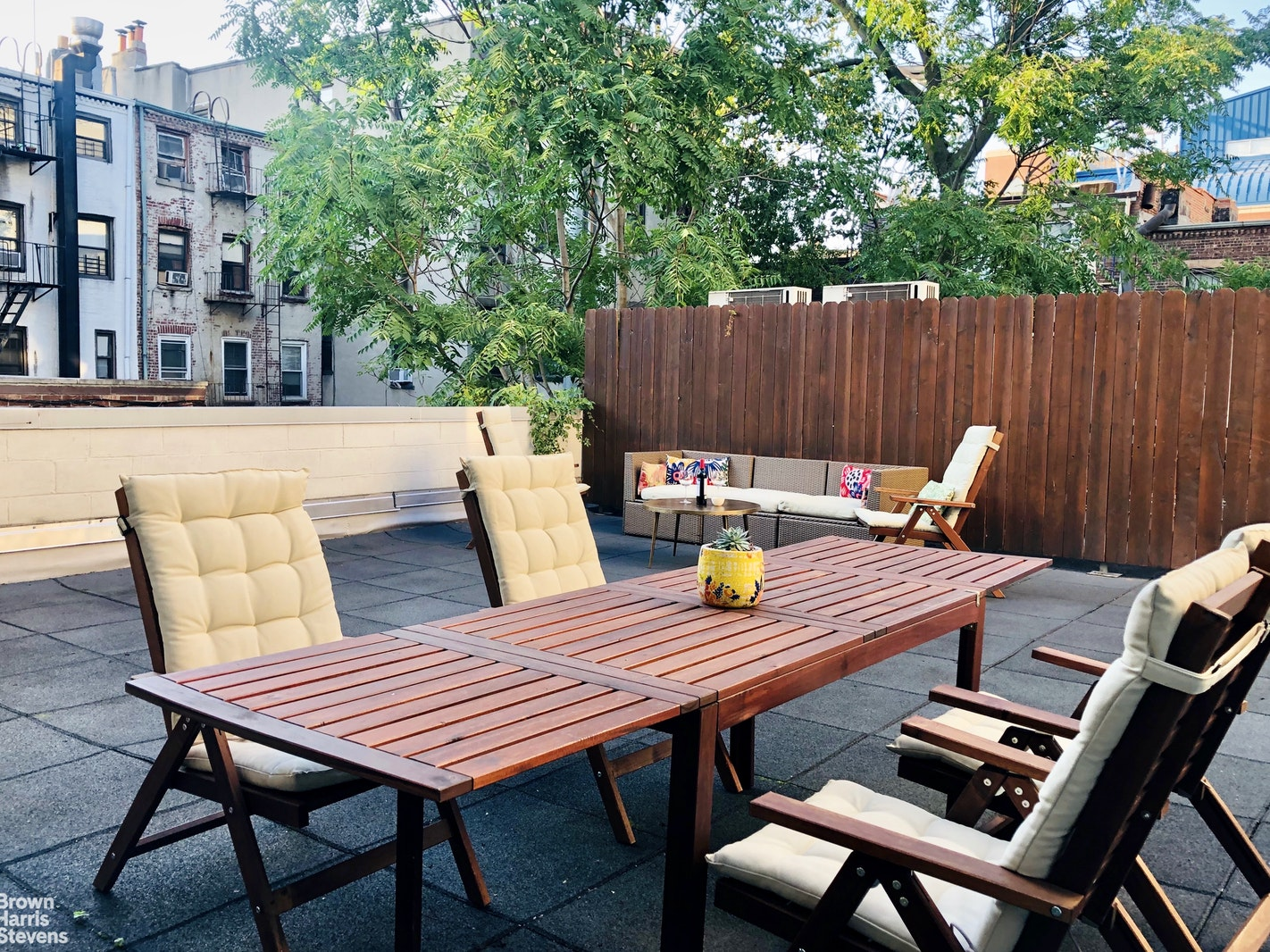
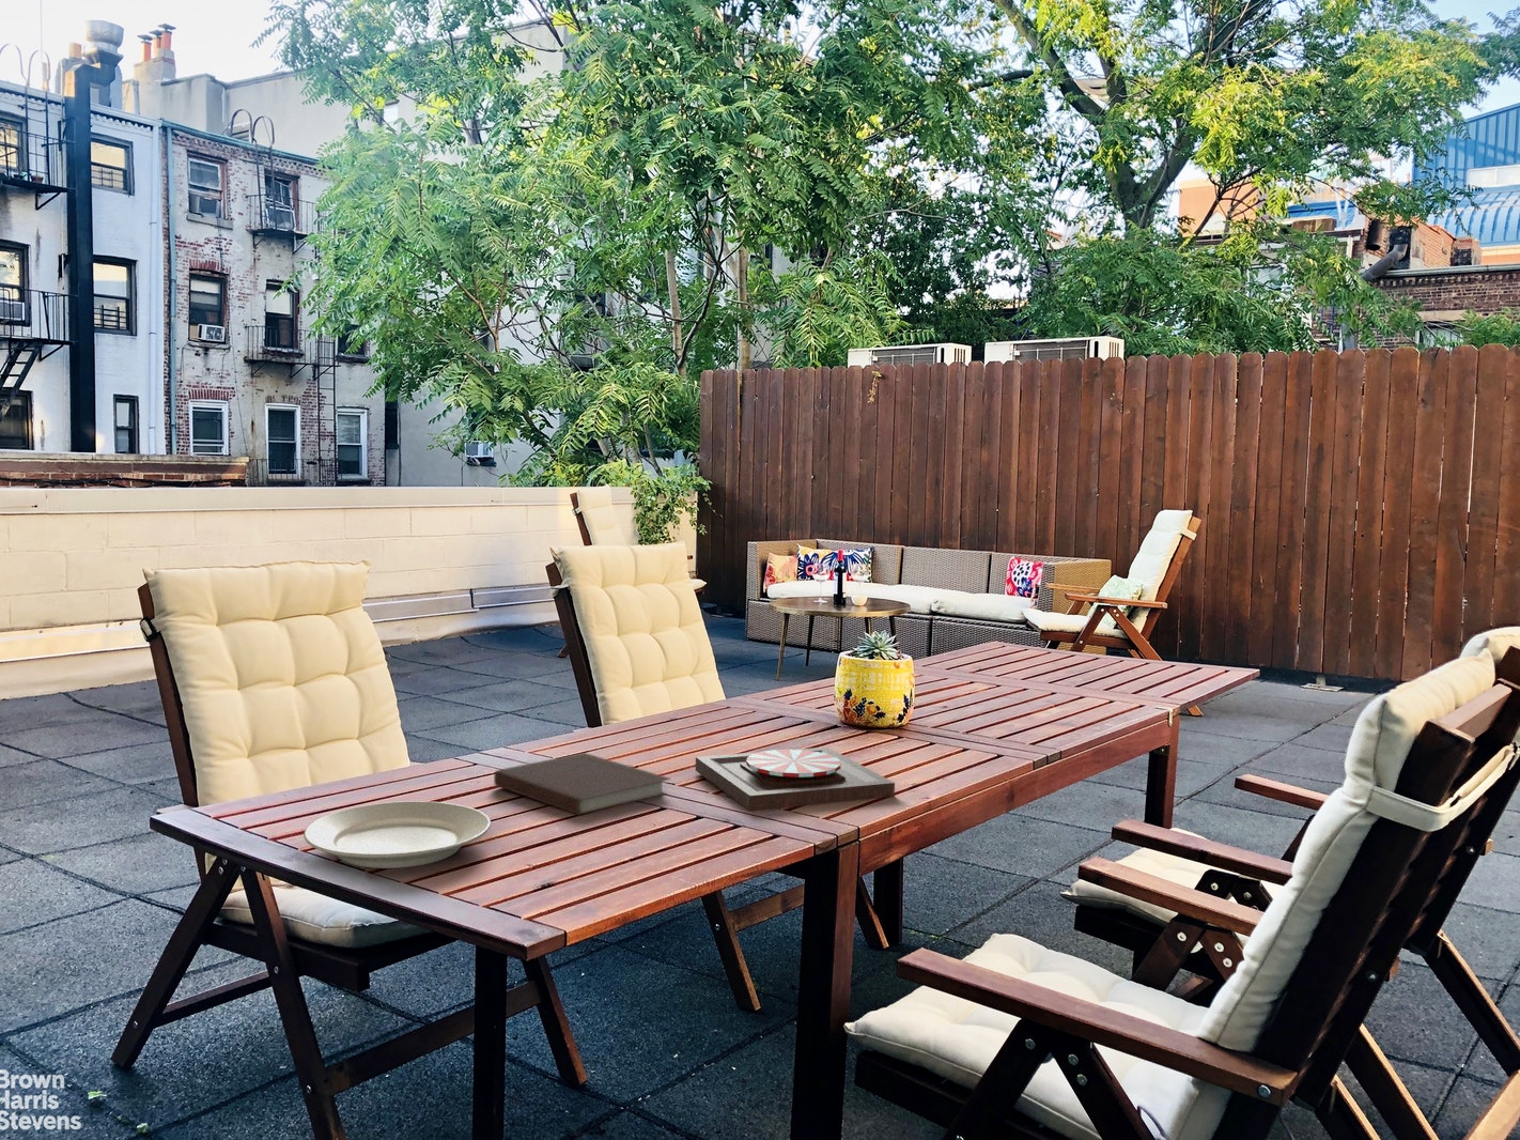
+ plate [303,800,492,869]
+ notebook [493,752,673,817]
+ plate [695,746,895,812]
